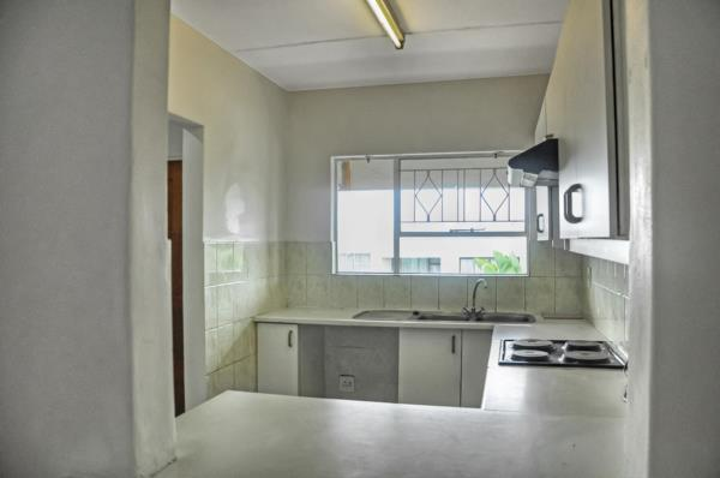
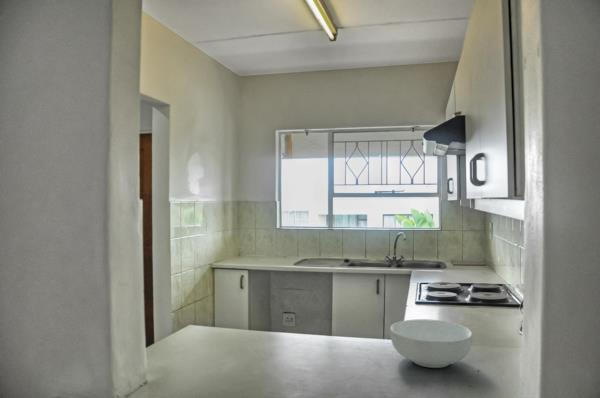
+ cereal bowl [389,318,473,369]
